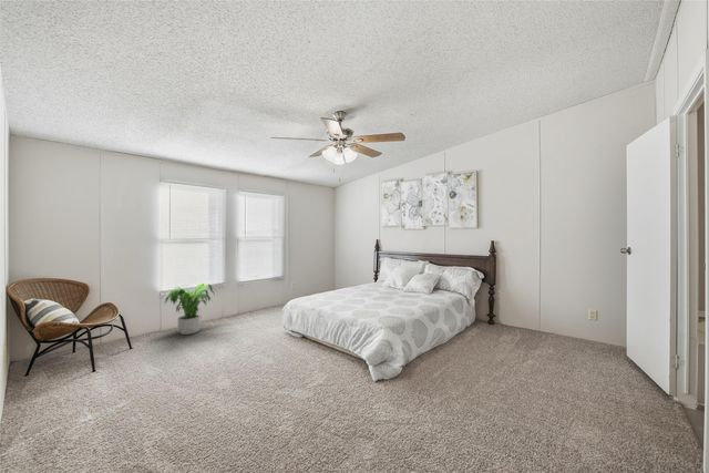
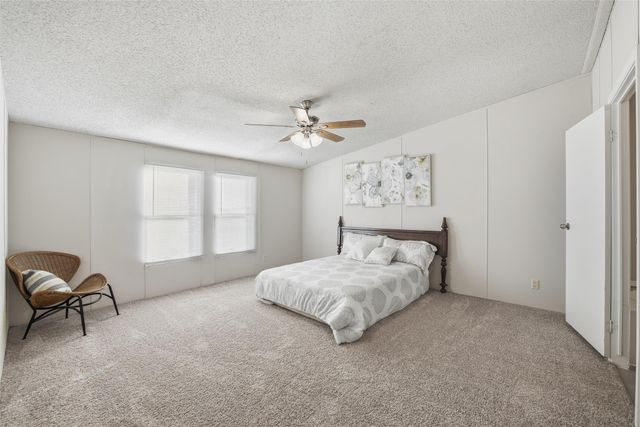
- potted plant [161,282,218,336]
